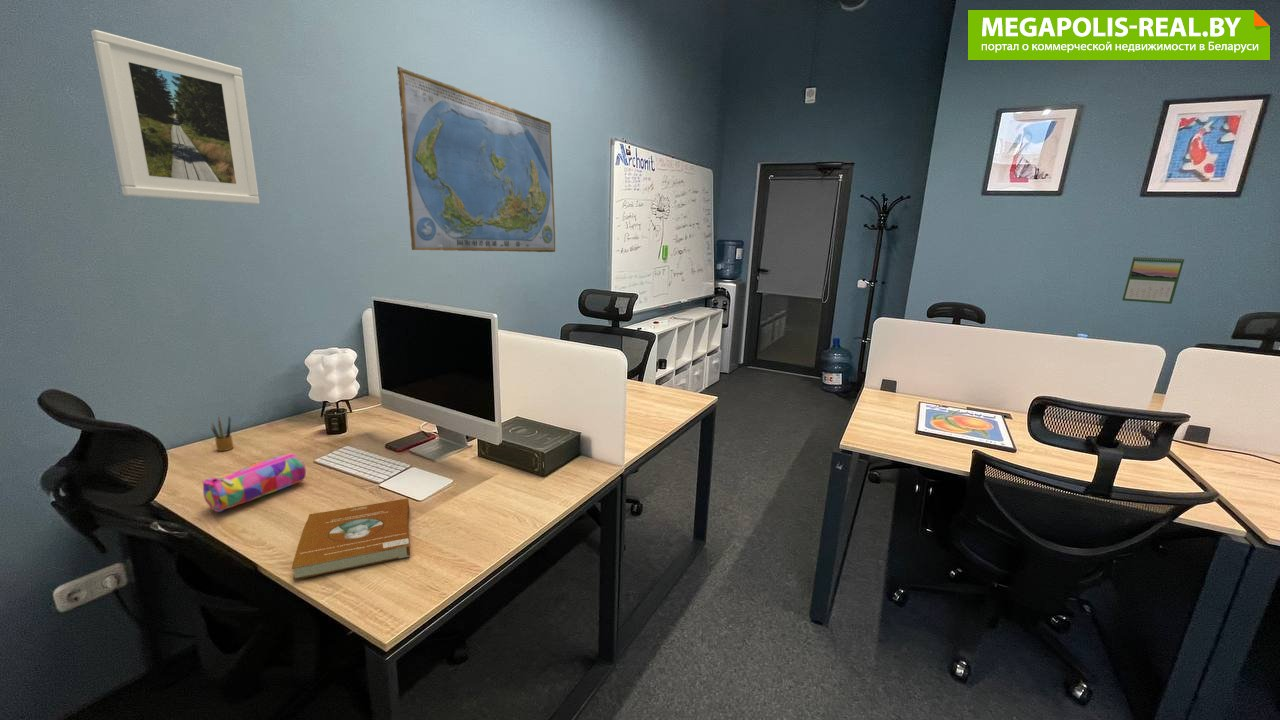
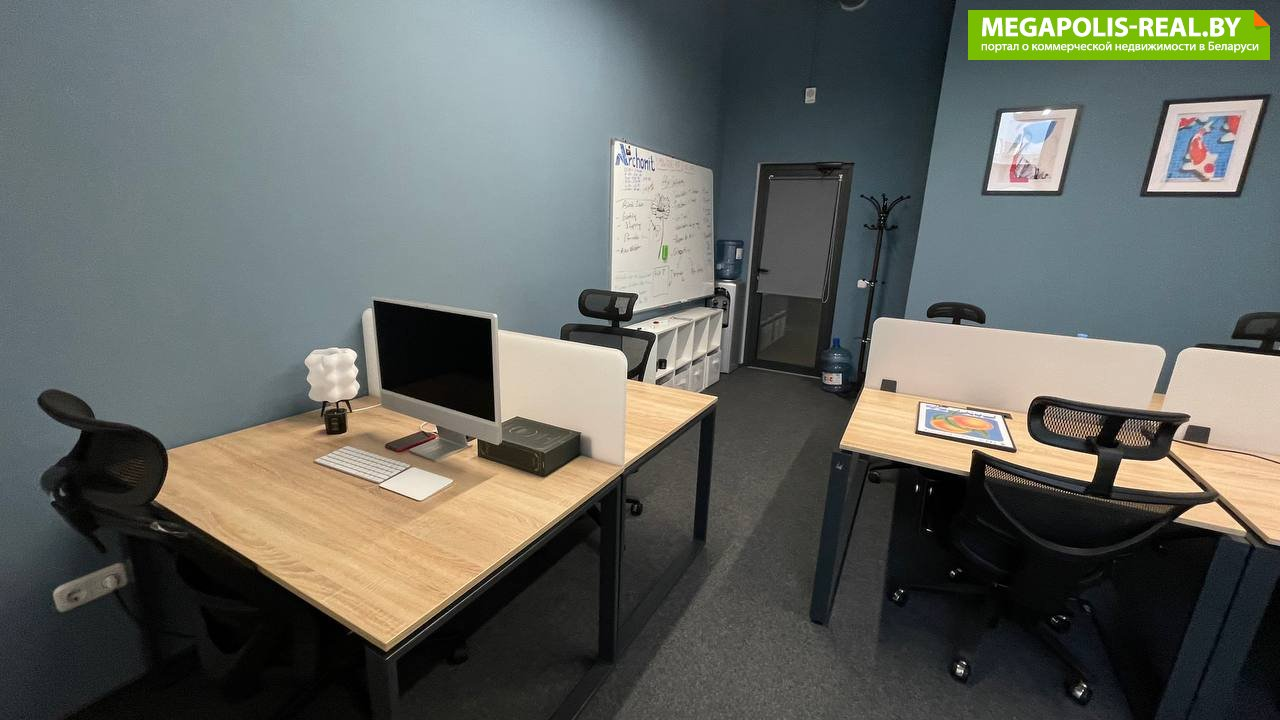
- book [291,498,411,581]
- pencil box [210,415,234,452]
- pencil case [201,452,307,513]
- world map [396,65,556,253]
- calendar [1121,255,1185,305]
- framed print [90,29,260,205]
